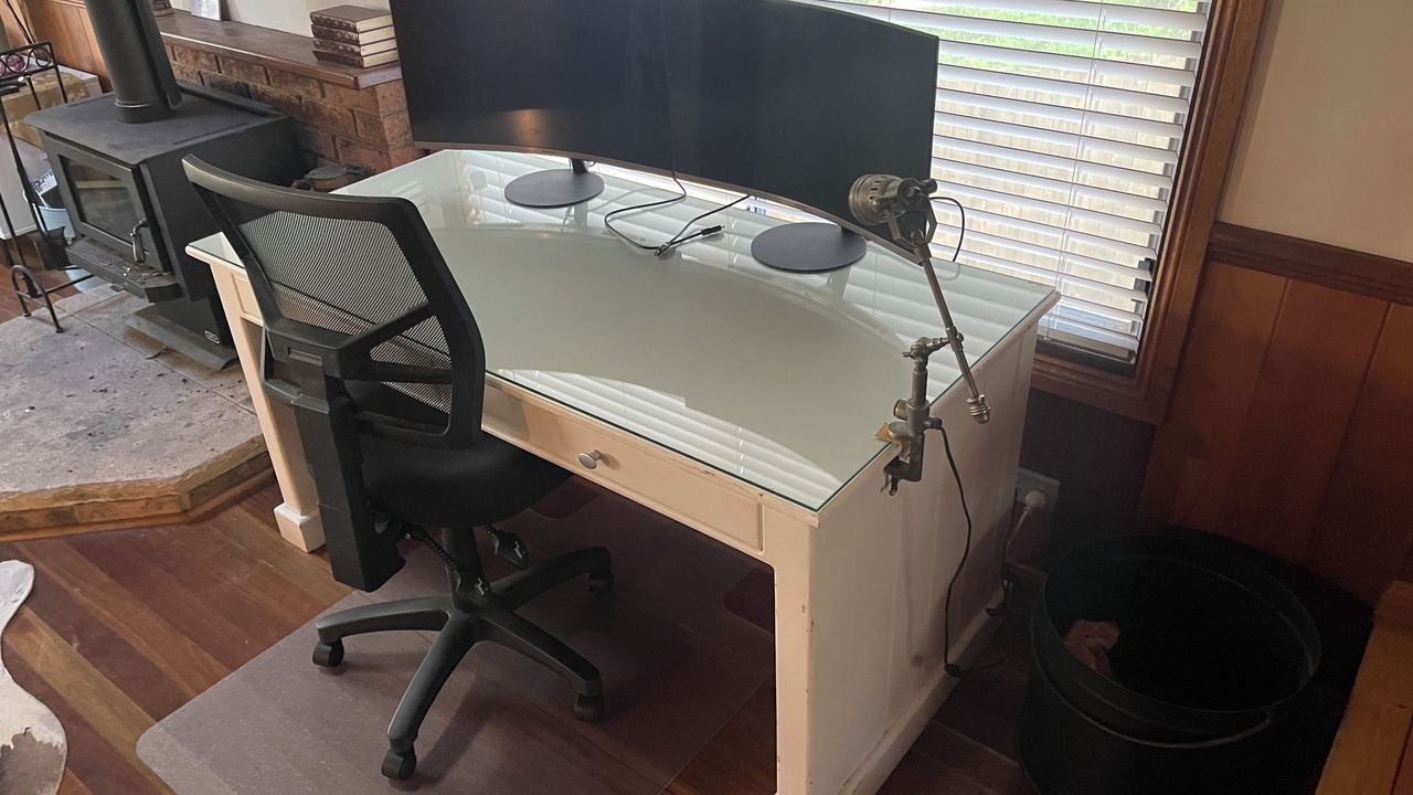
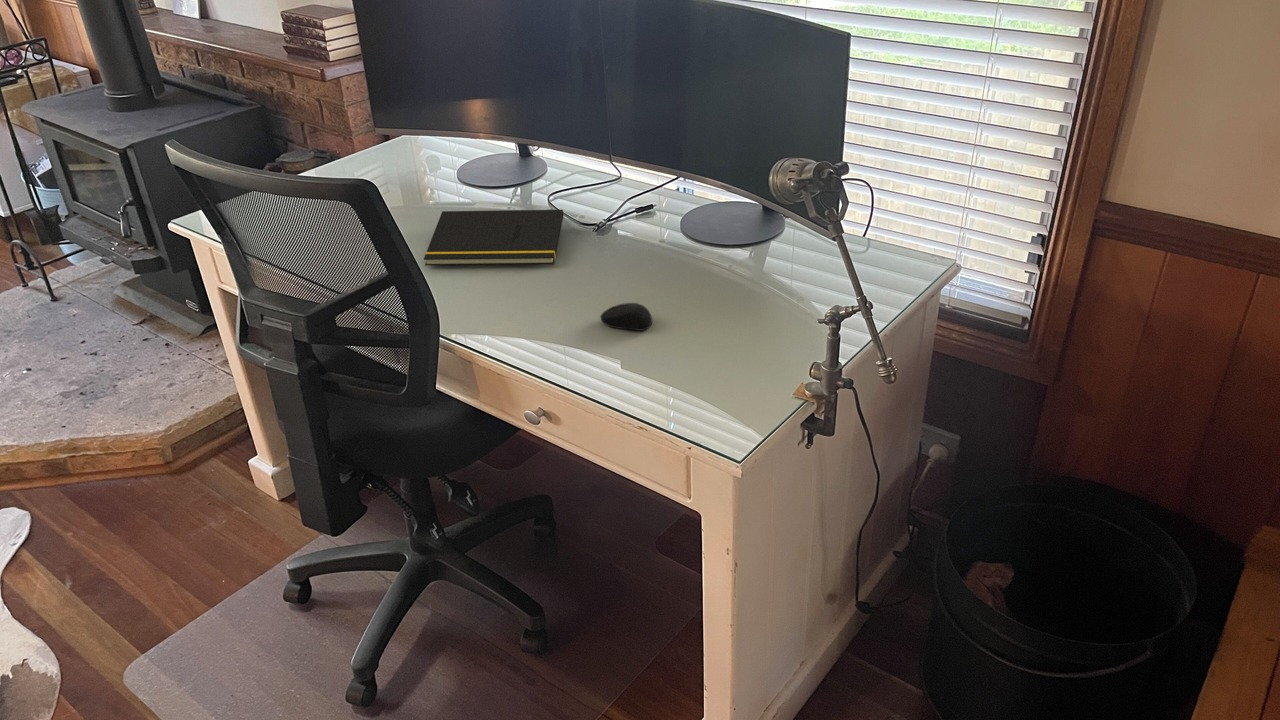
+ computer mouse [599,302,653,332]
+ notepad [423,209,565,266]
